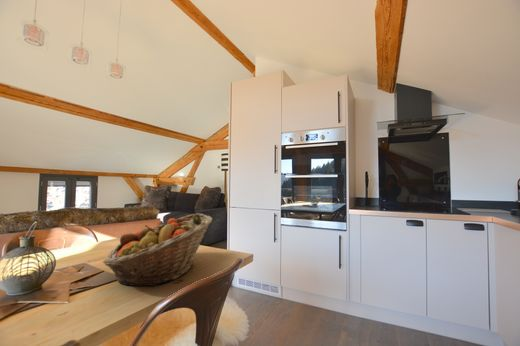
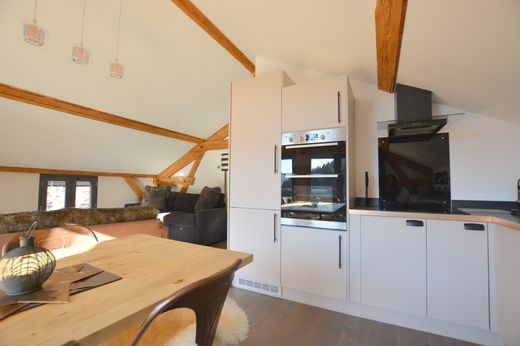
- fruit basket [102,213,214,287]
